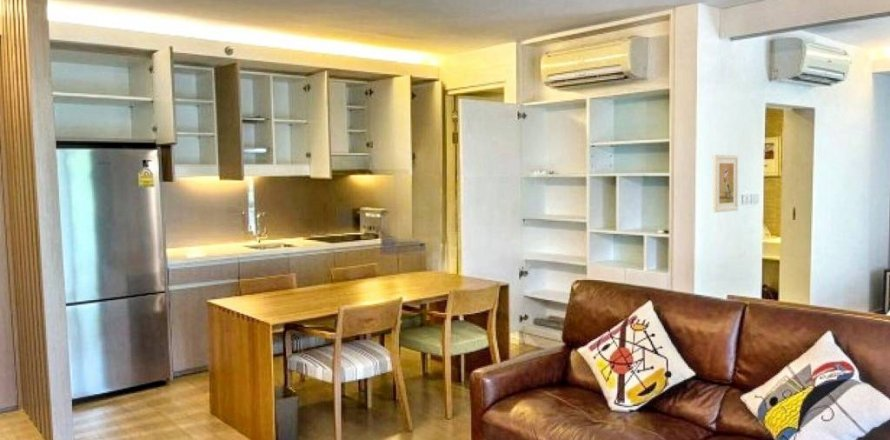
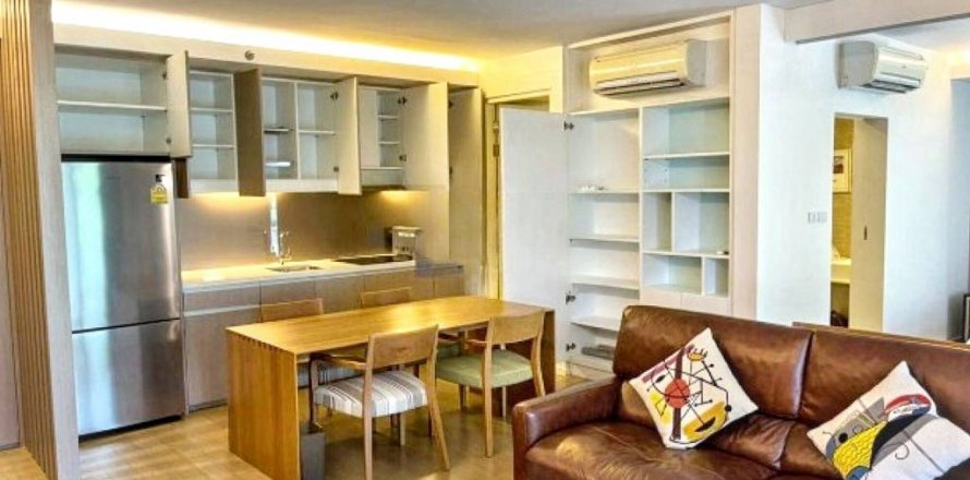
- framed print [712,153,739,213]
